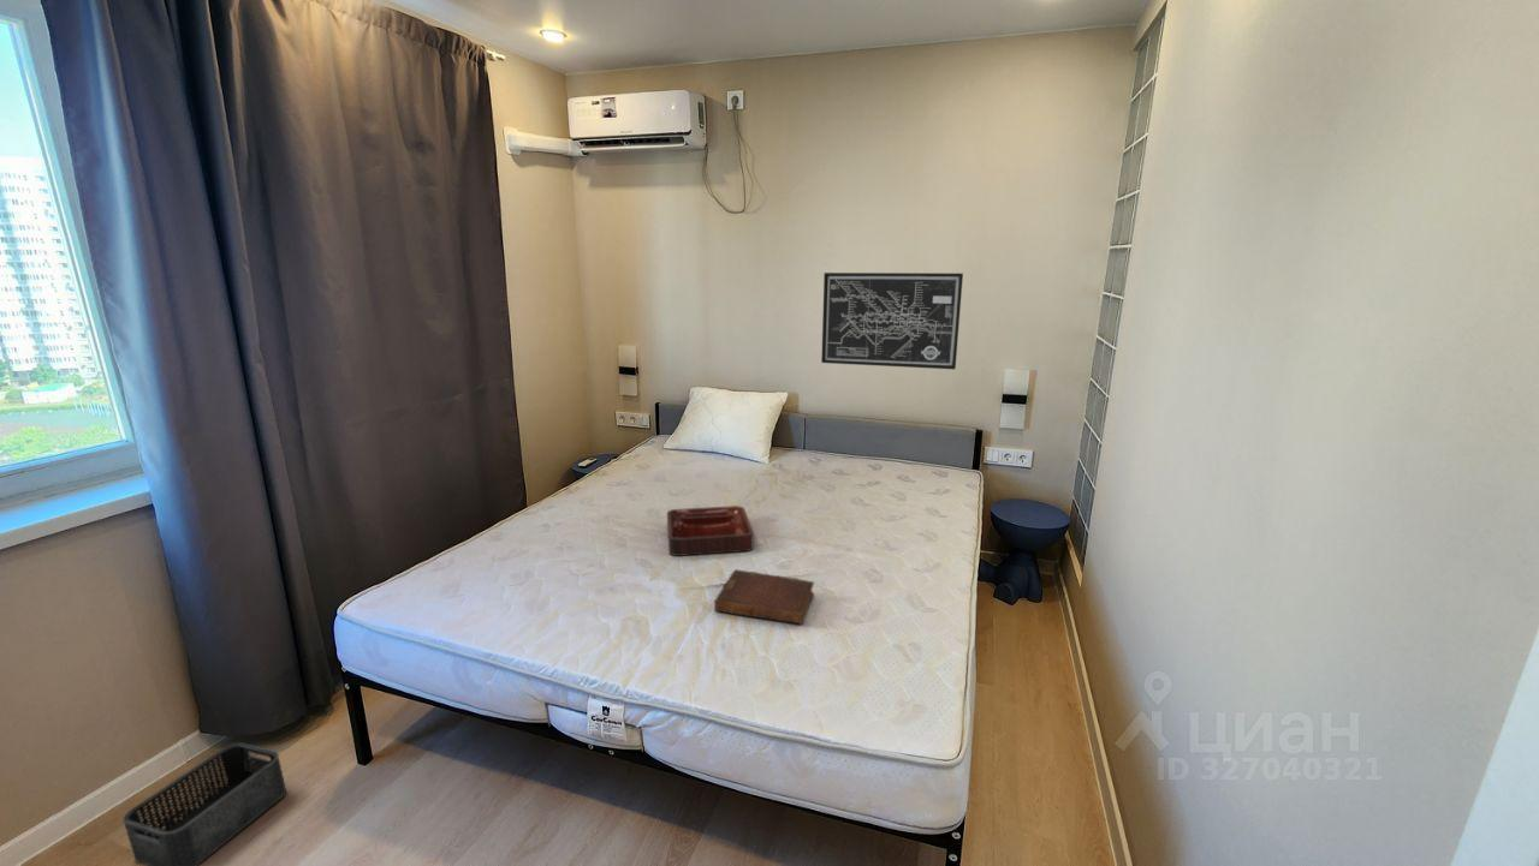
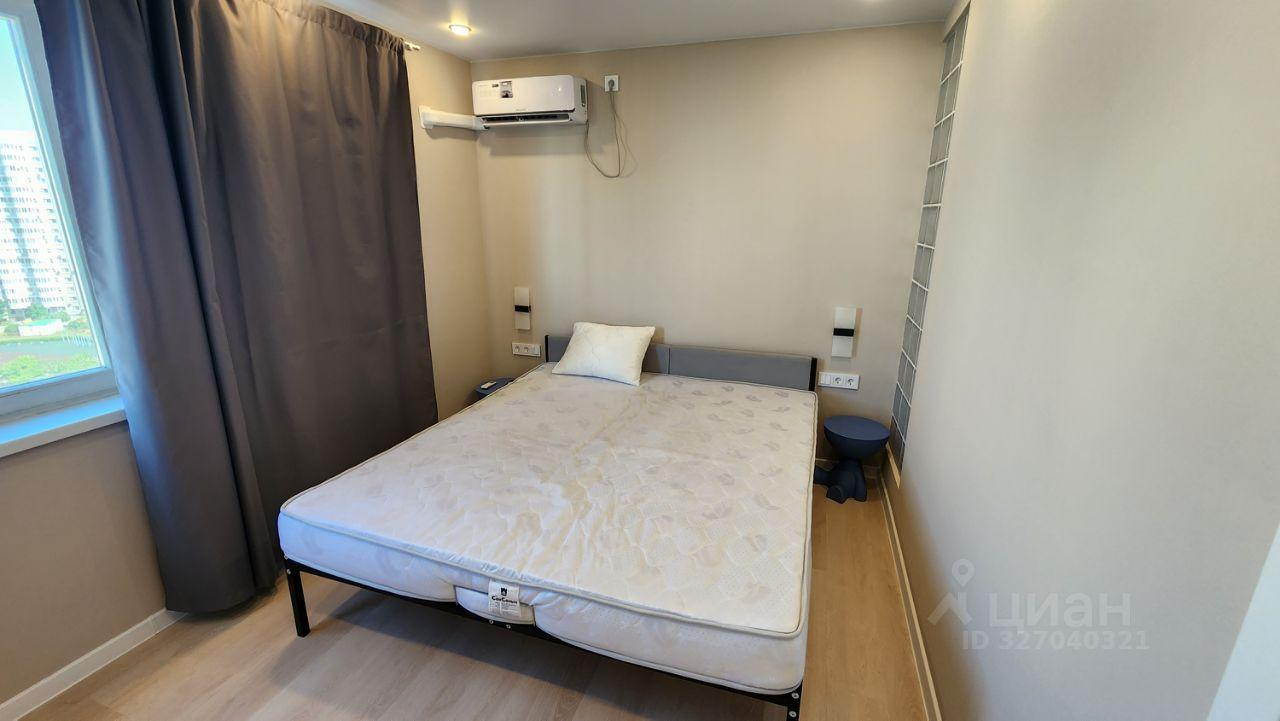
- decorative tray [666,504,755,557]
- diary [713,568,815,626]
- storage bin [121,742,287,866]
- wall art [820,271,964,370]
